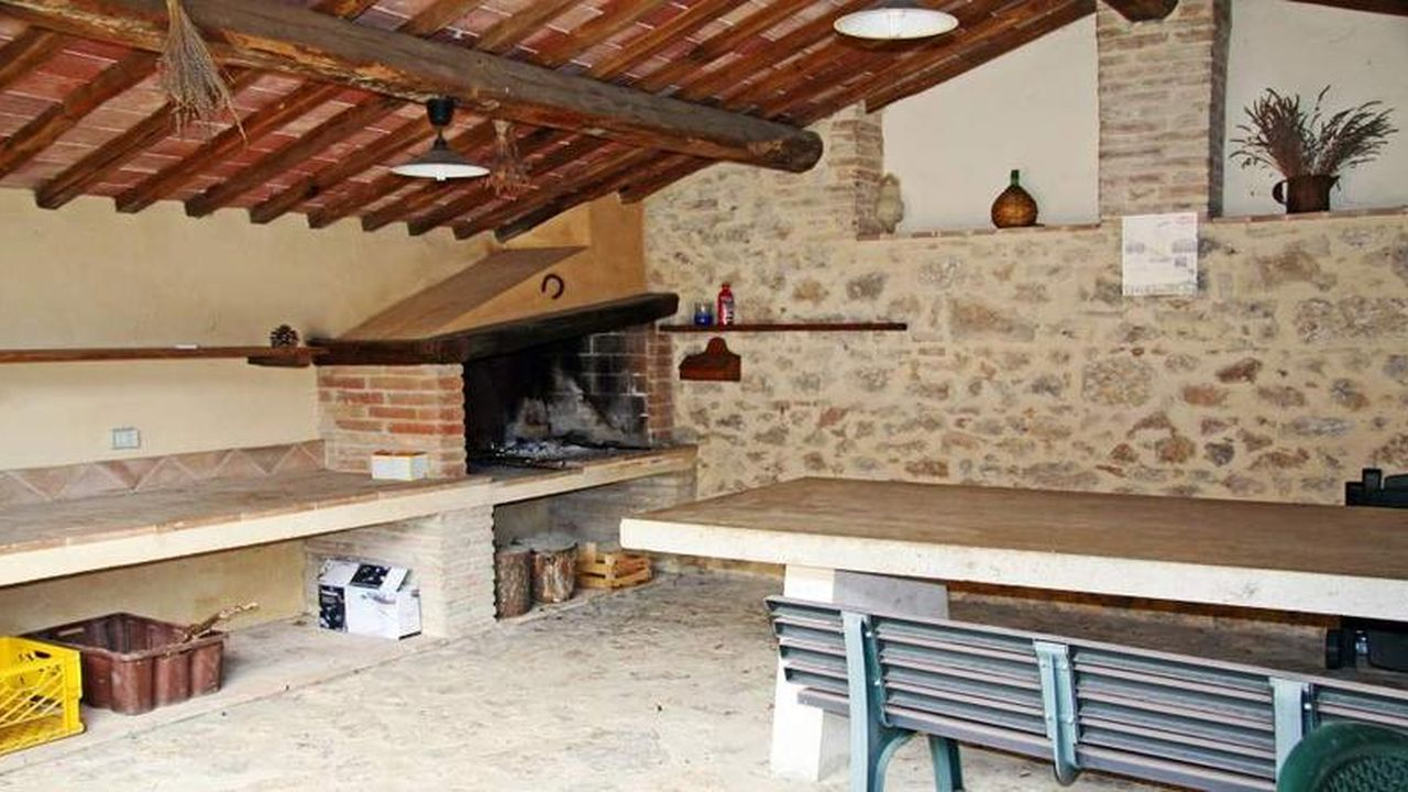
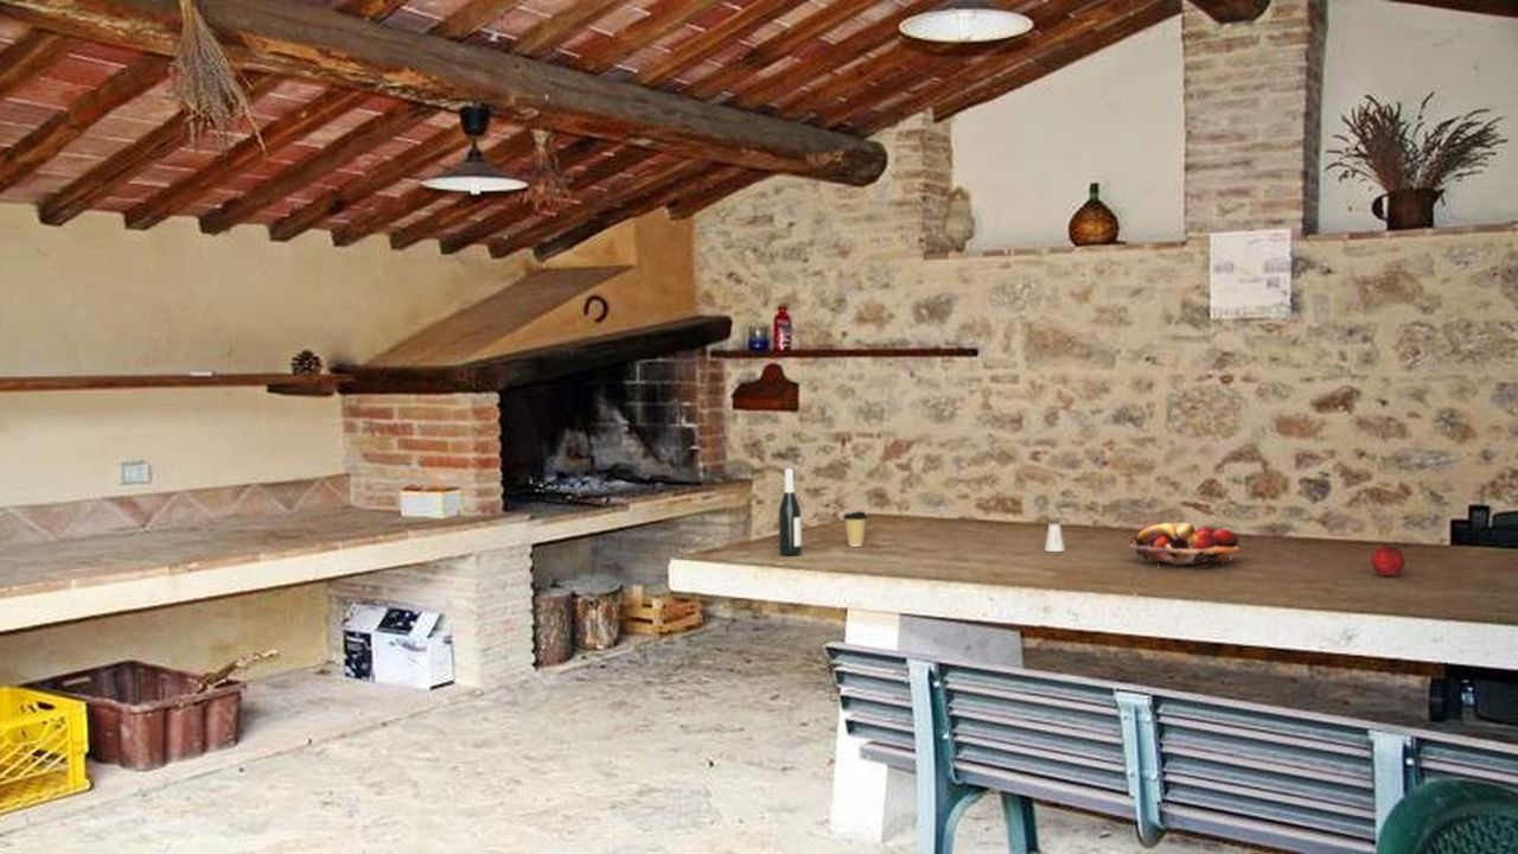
+ fruit basket [1127,522,1242,569]
+ fruit [1370,542,1407,578]
+ wine bottle [777,466,803,556]
+ coffee cup [842,510,869,548]
+ saltshaker [1044,520,1066,553]
